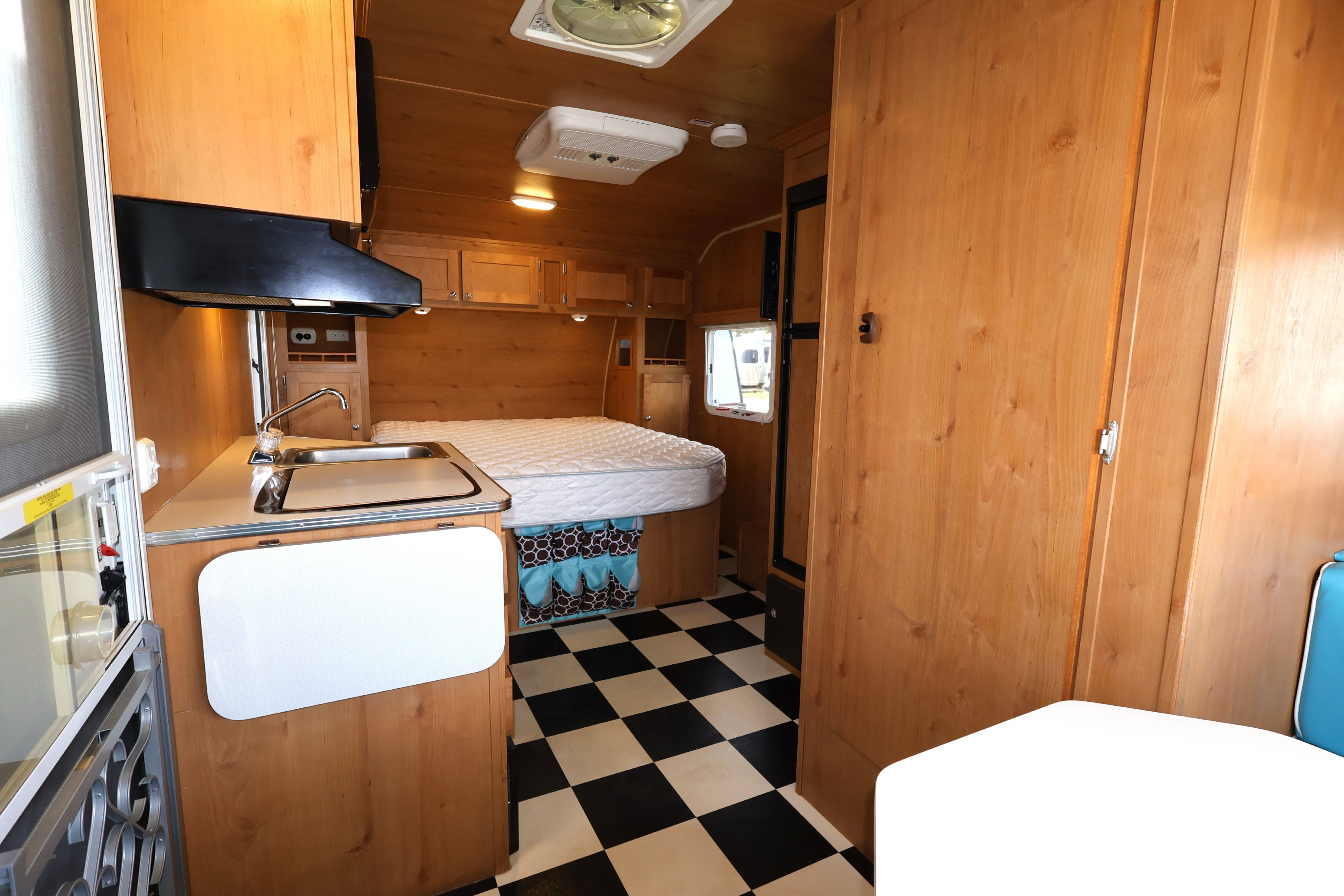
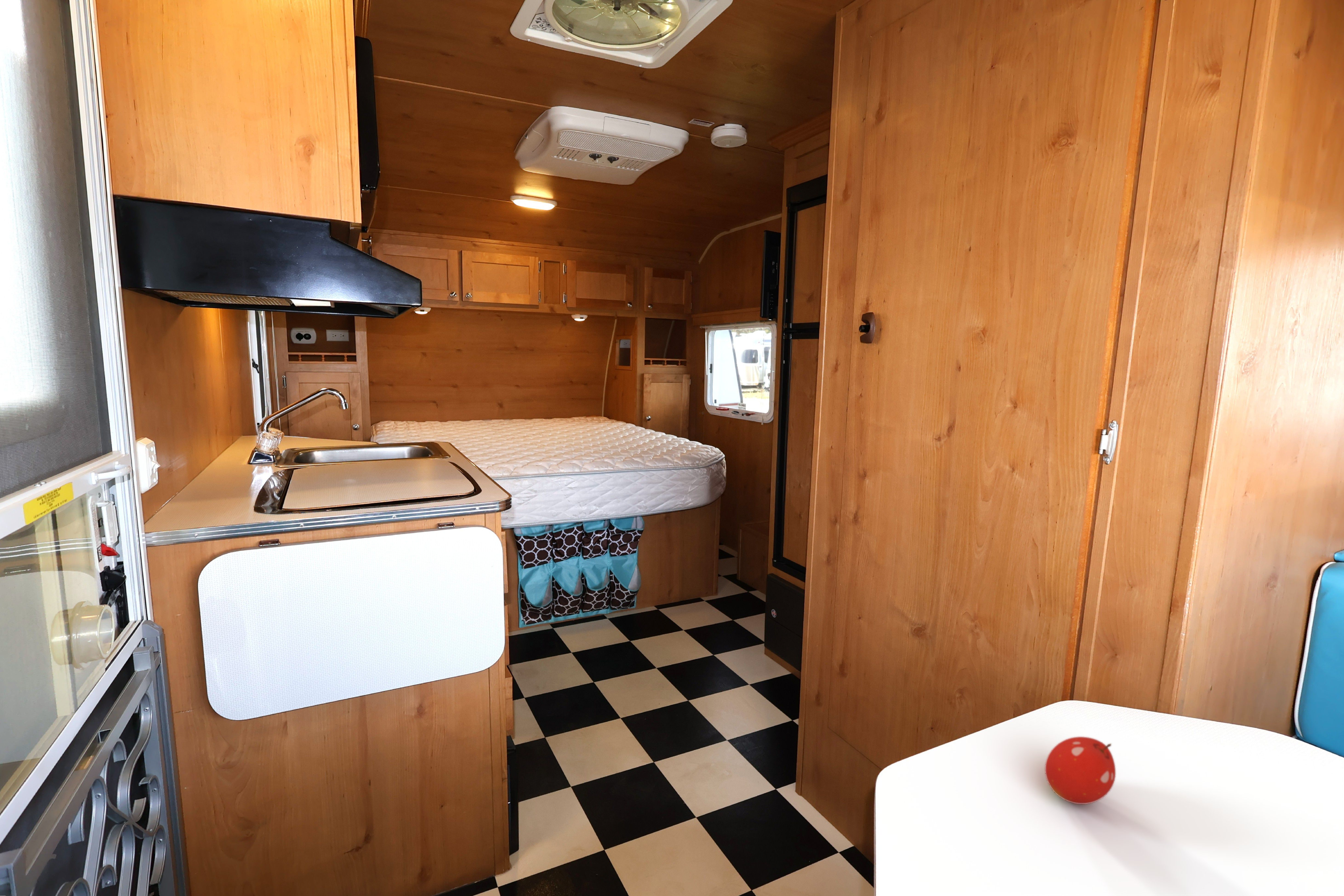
+ fruit [1045,736,1116,804]
